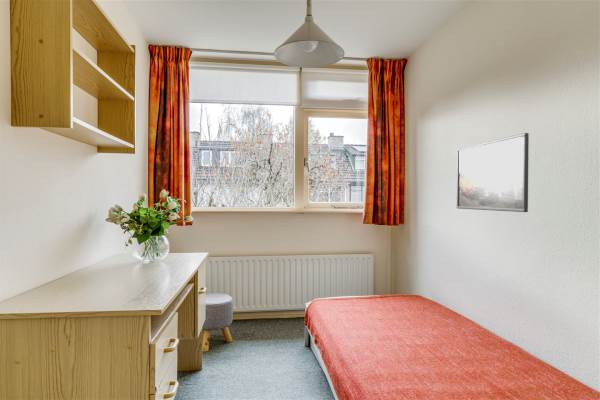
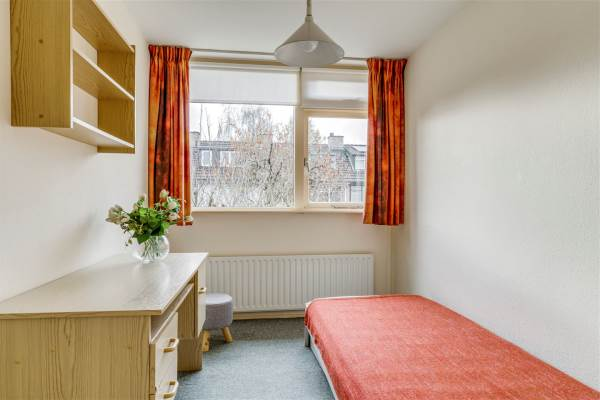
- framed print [456,132,530,213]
